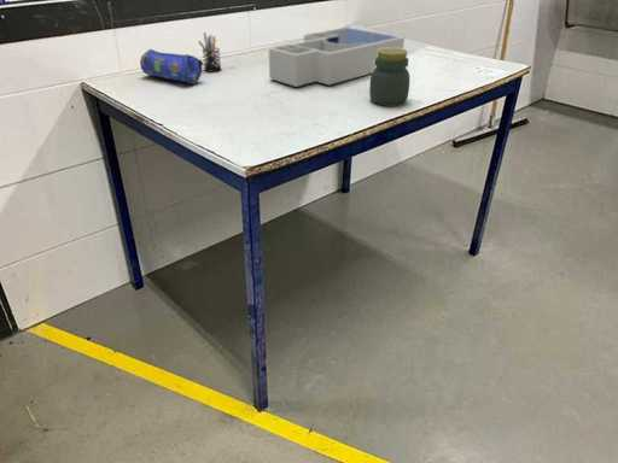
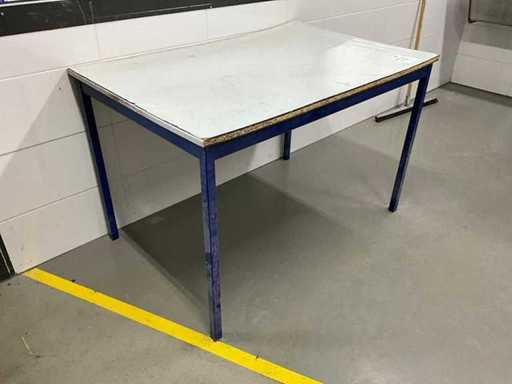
- desk organizer [268,25,406,88]
- pencil case [139,48,204,86]
- jar [368,48,410,107]
- pen holder [197,31,222,74]
